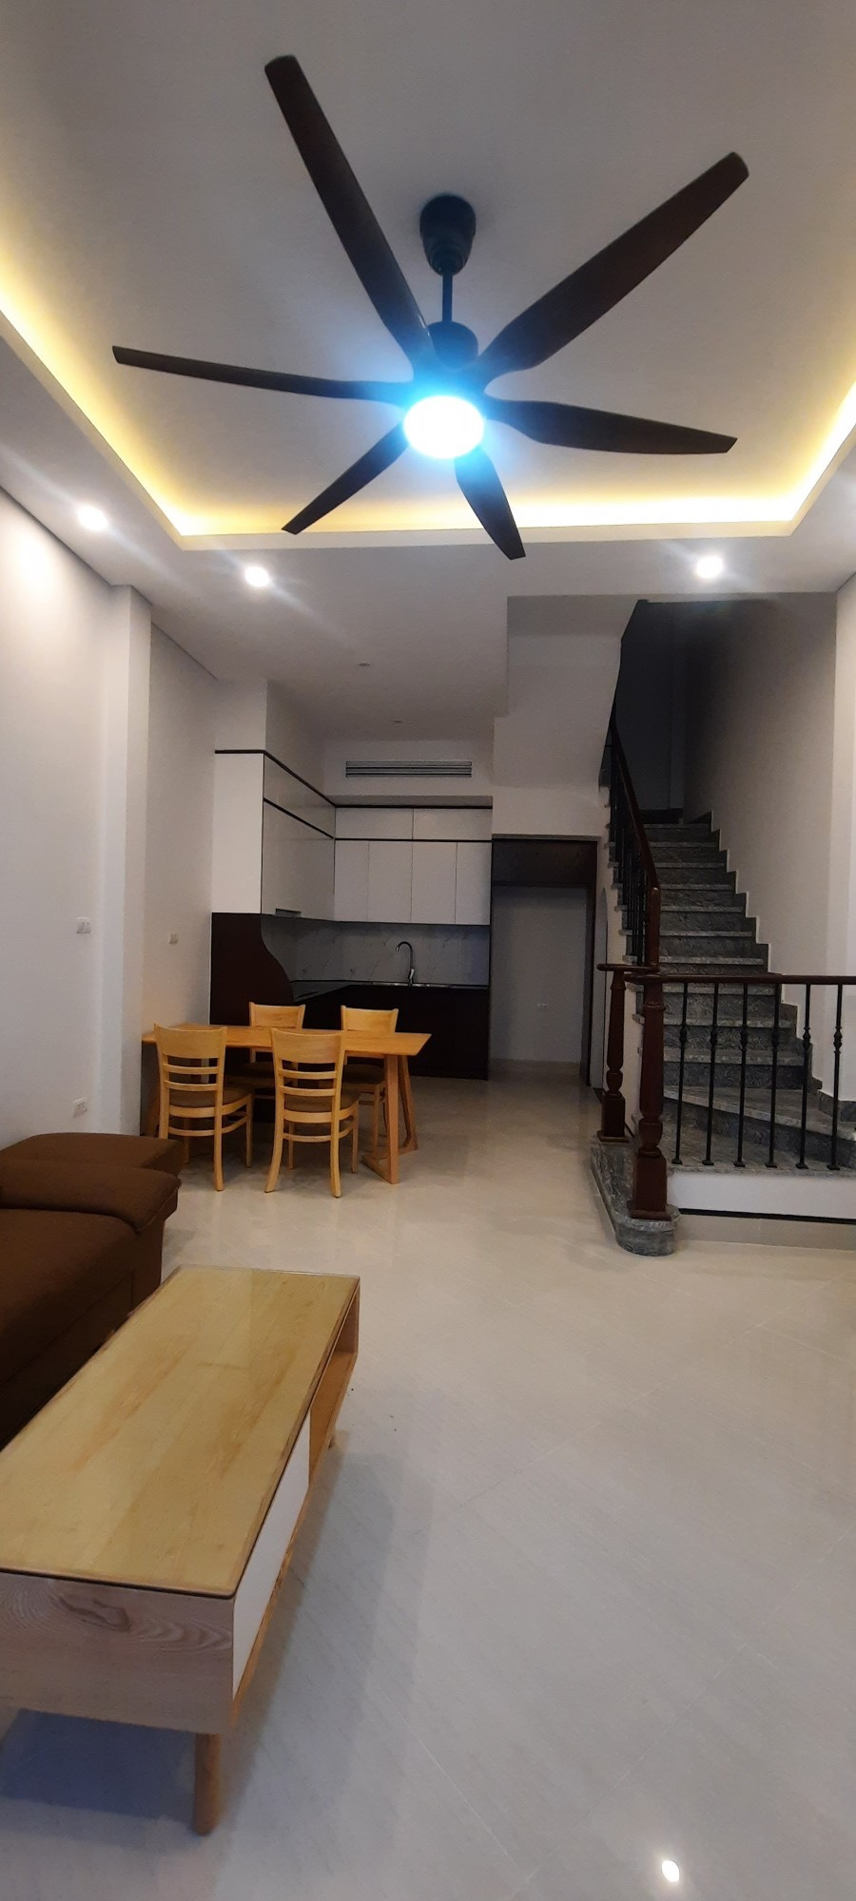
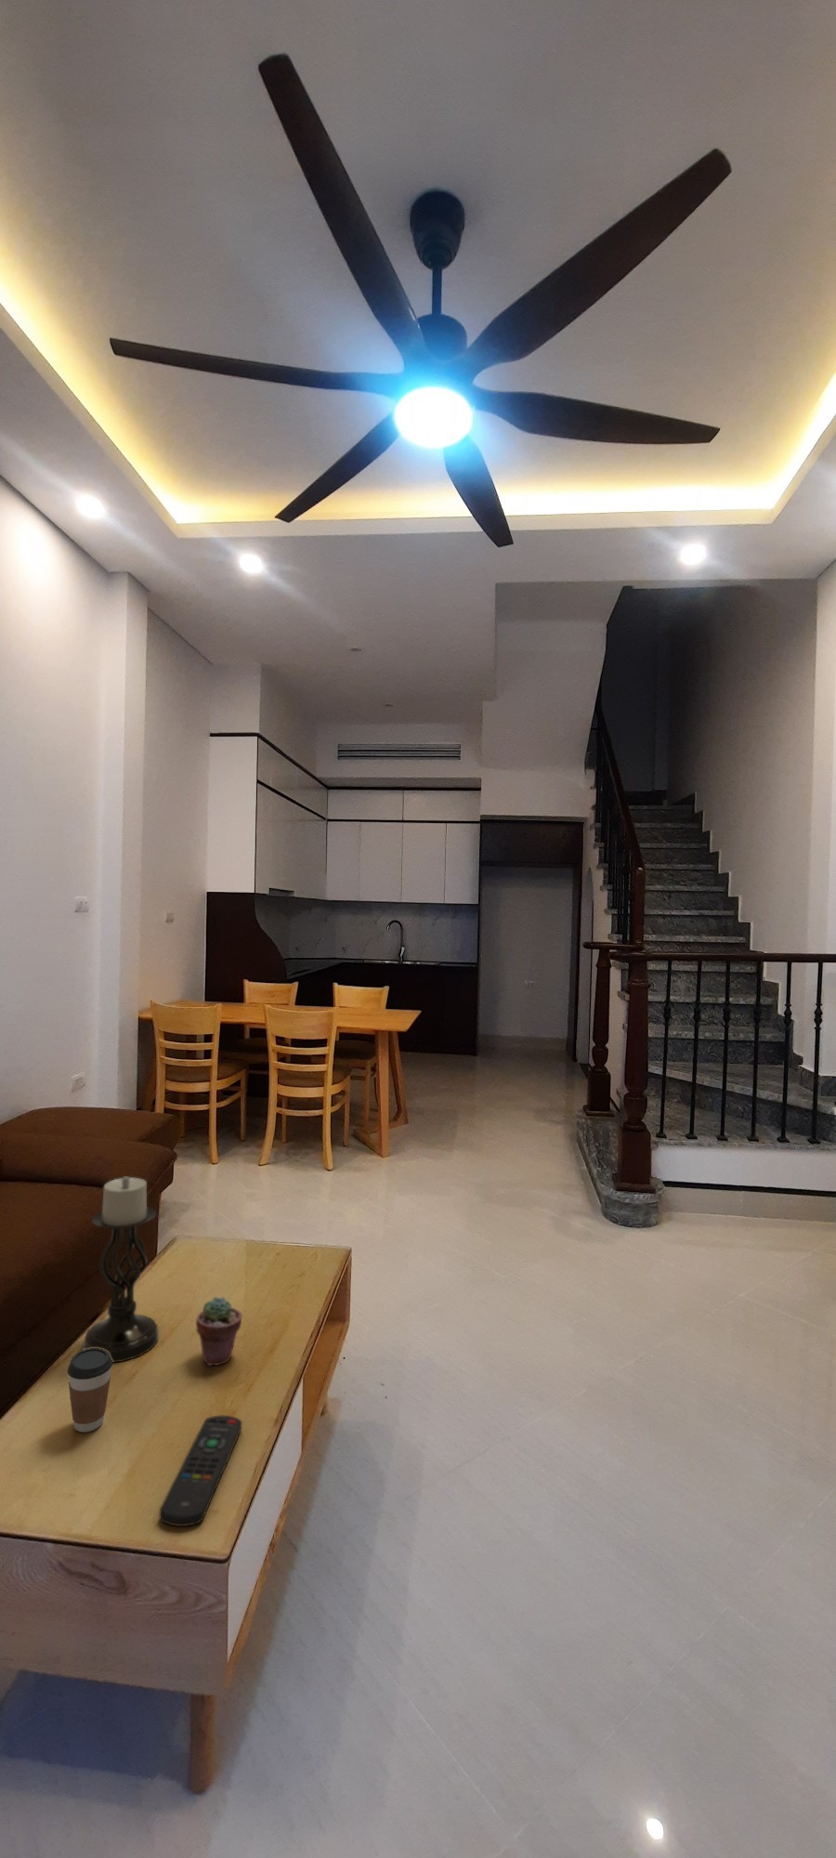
+ remote control [159,1415,243,1527]
+ candle holder [82,1177,160,1364]
+ potted succulent [195,1296,244,1366]
+ coffee cup [66,1348,114,1434]
